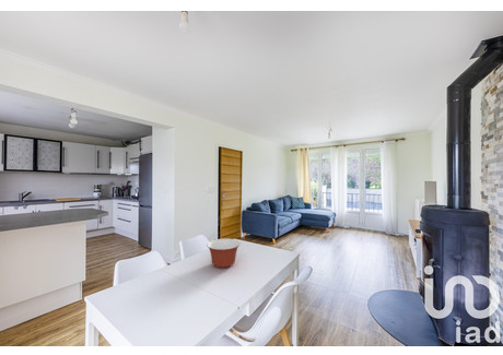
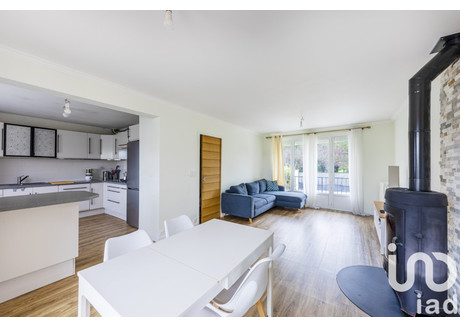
- mixing bowl [206,237,241,270]
